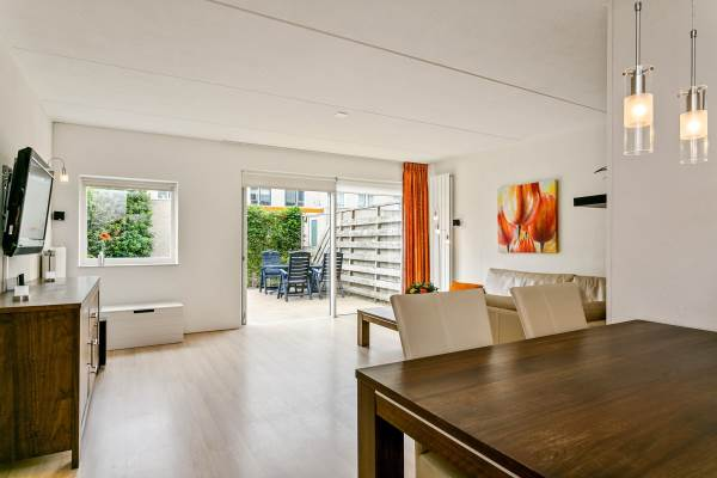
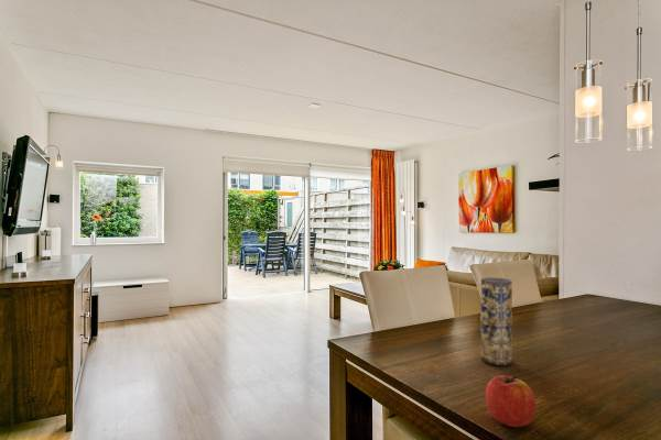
+ apple [485,374,537,428]
+ vase [480,276,513,366]
